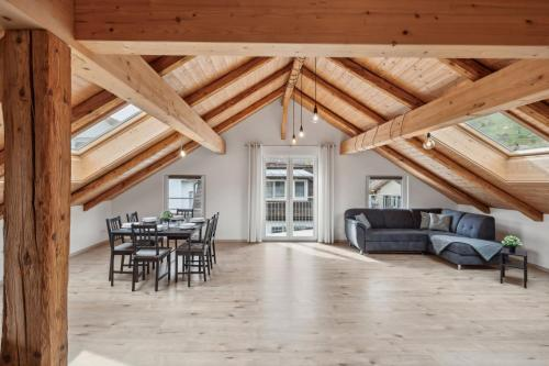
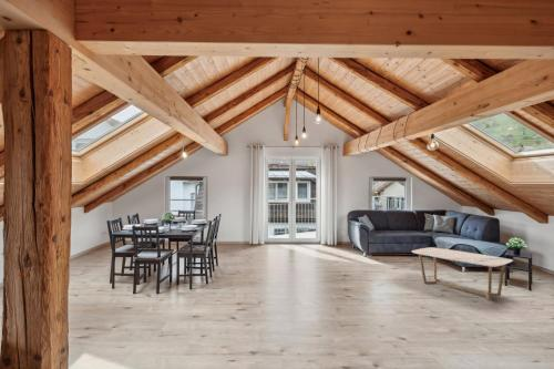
+ coffee table [411,246,514,301]
